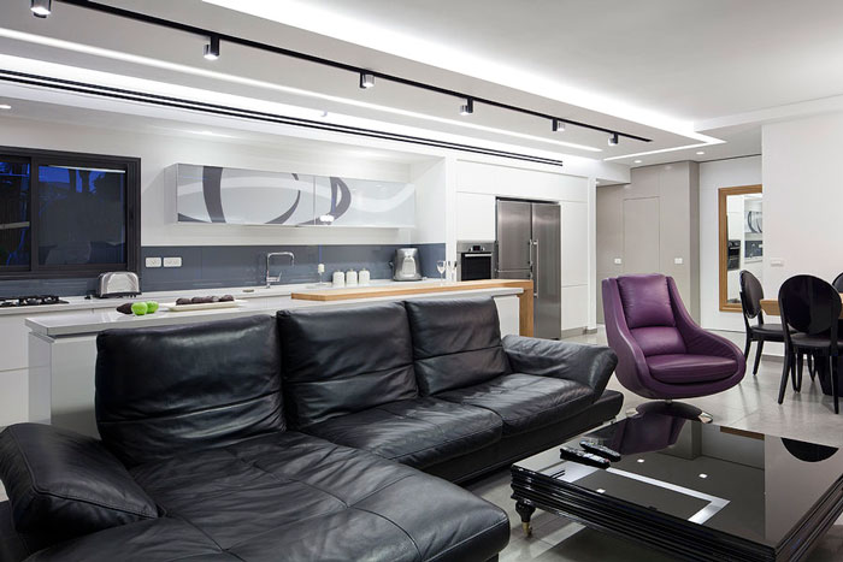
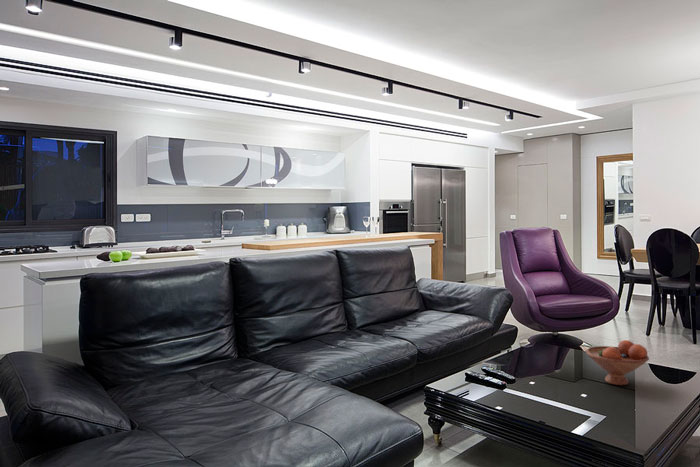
+ fruit bowl [585,339,650,386]
